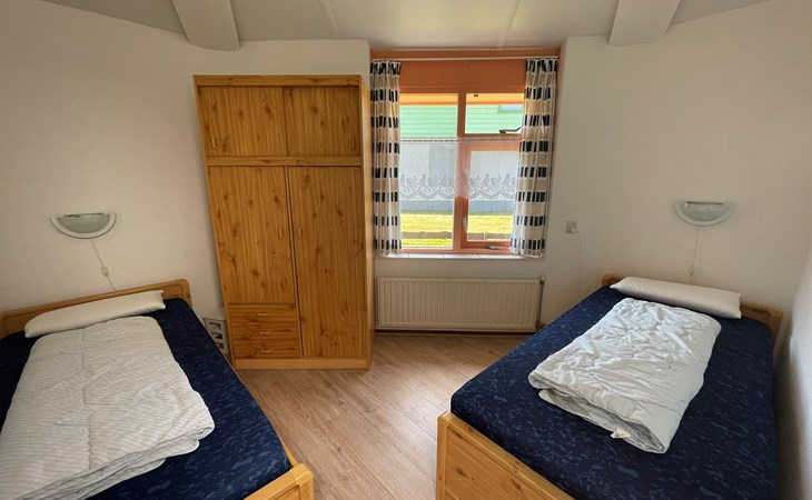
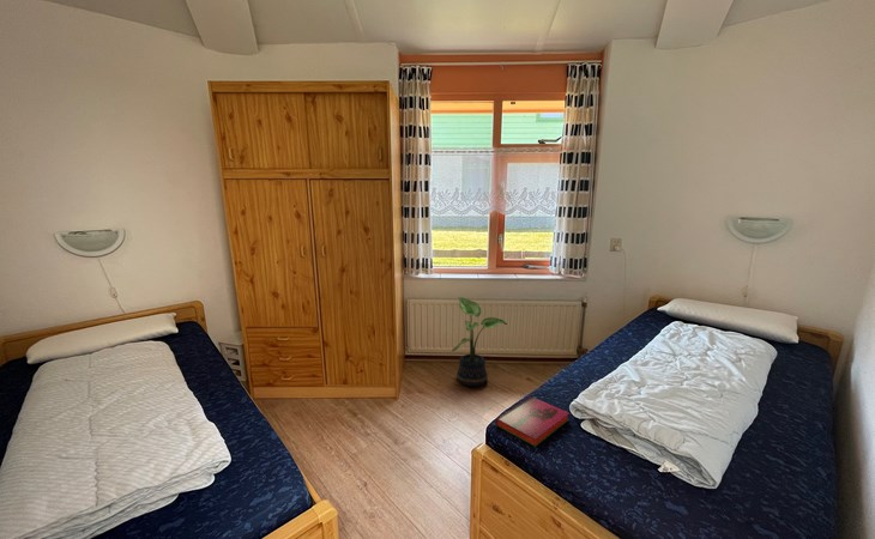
+ potted plant [451,296,508,387]
+ hardback book [495,395,571,448]
